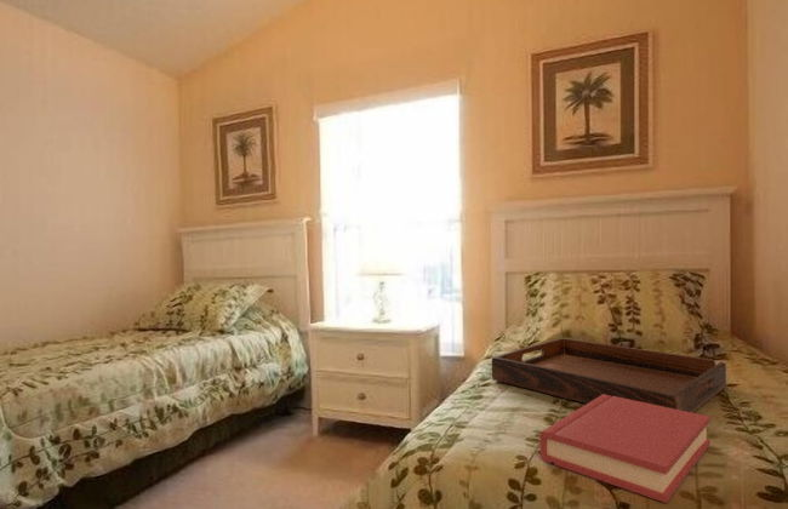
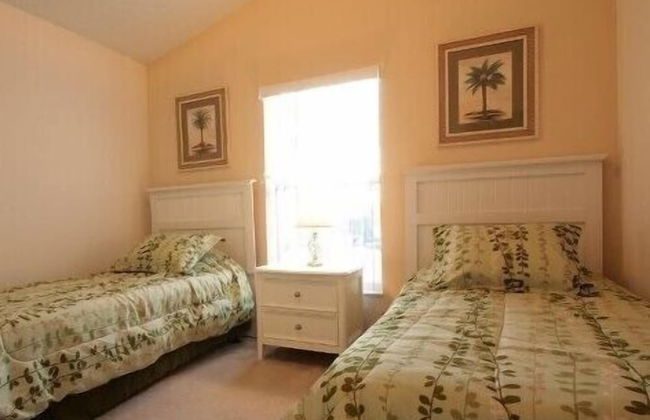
- hardback book [538,394,712,504]
- serving tray [491,337,727,413]
